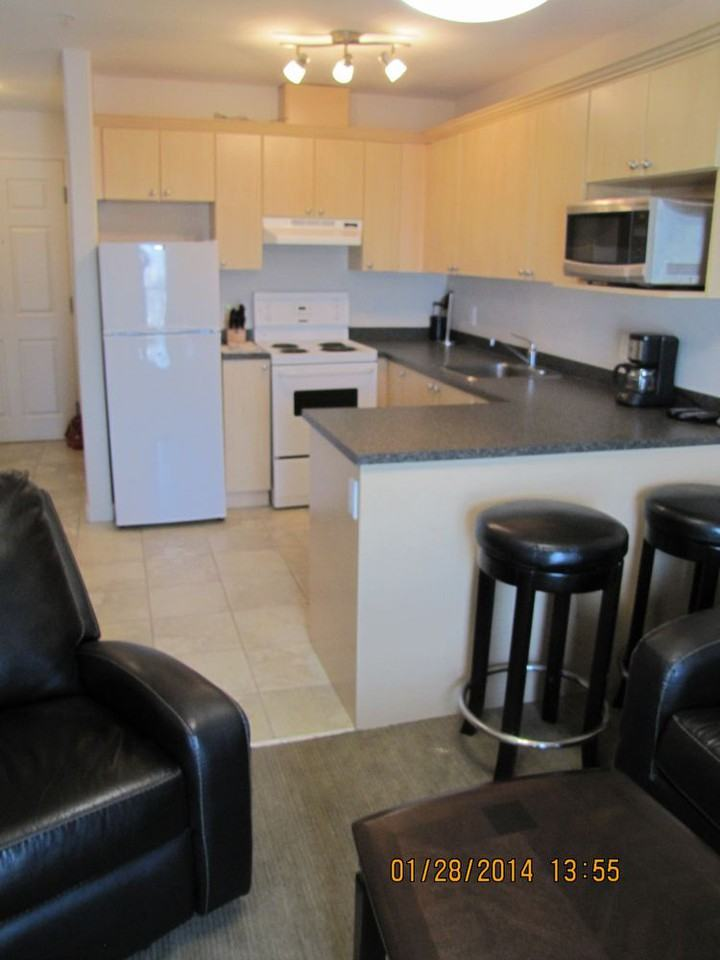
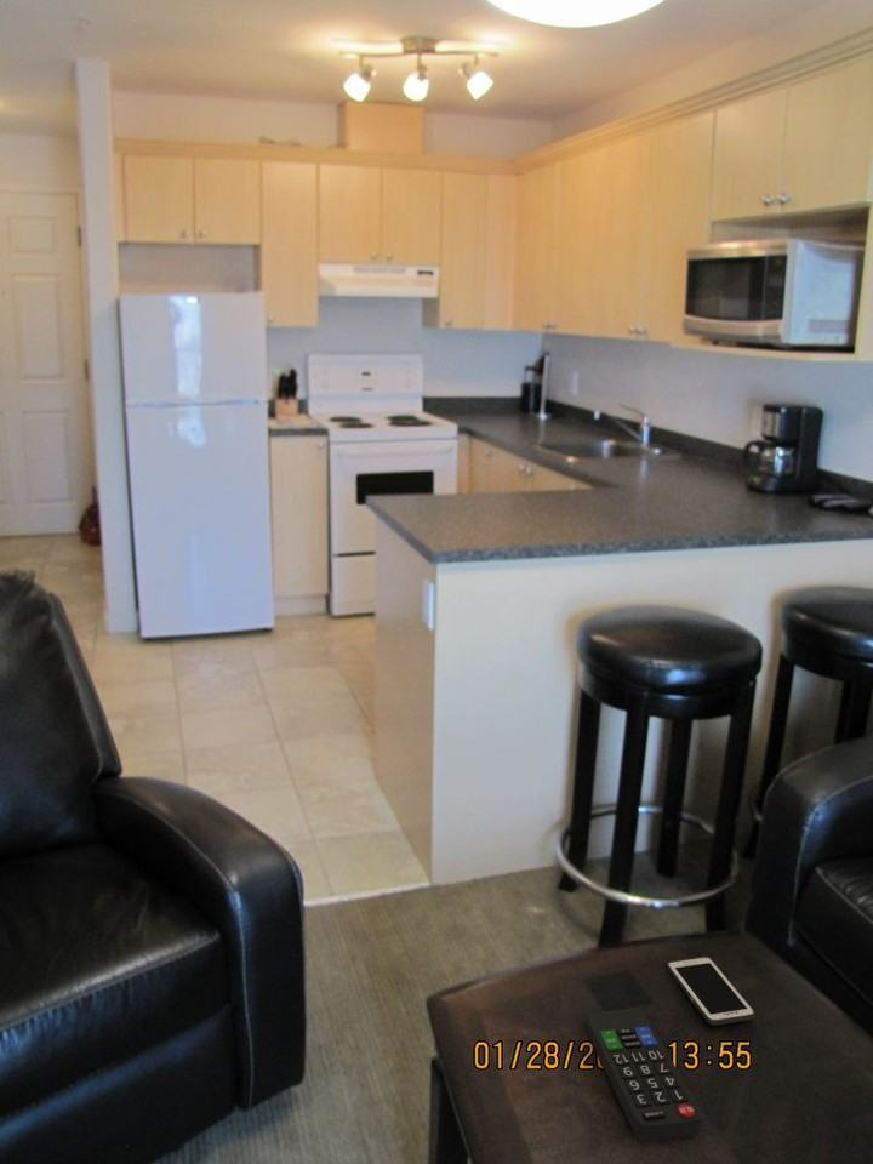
+ remote control [584,1008,703,1141]
+ cell phone [666,955,757,1027]
